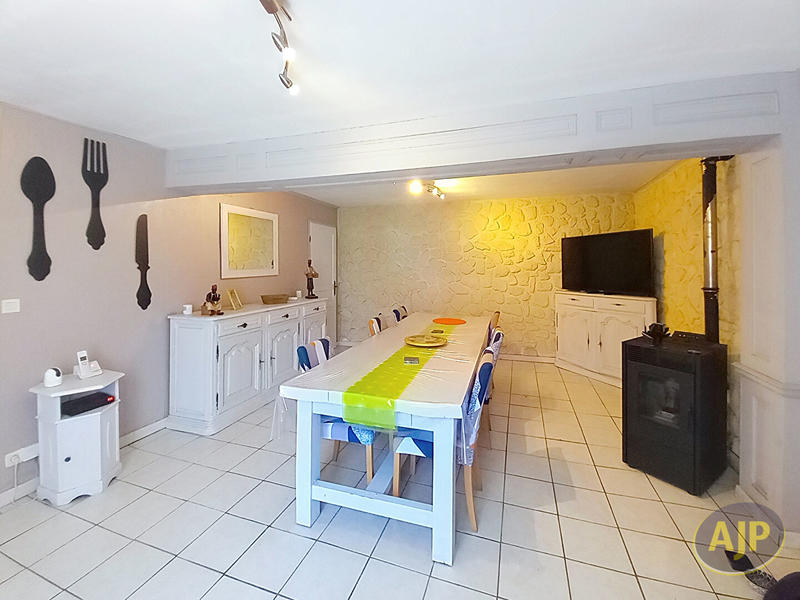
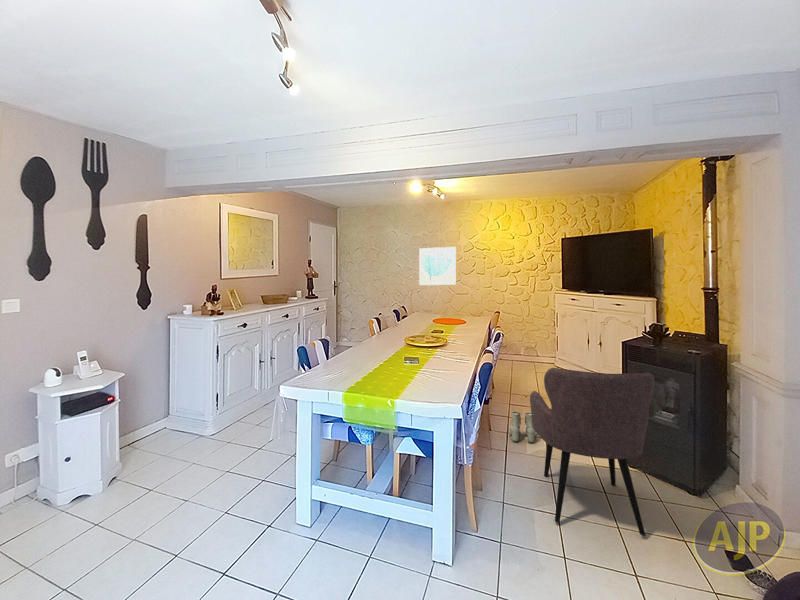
+ wall art [418,246,457,286]
+ armchair [529,367,656,537]
+ boots [509,411,537,444]
